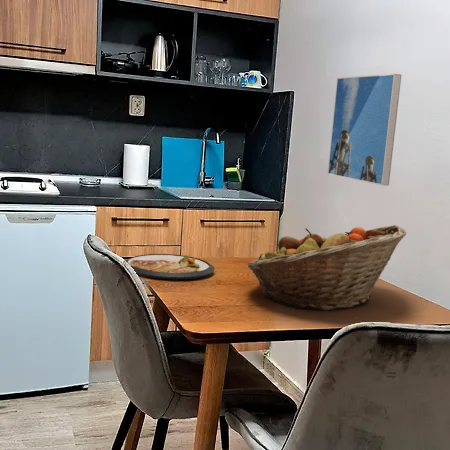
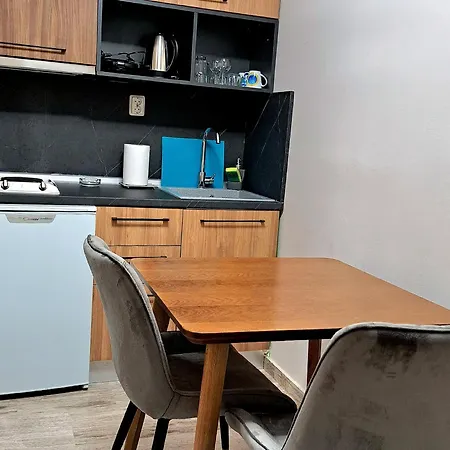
- dish [124,253,216,280]
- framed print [327,73,402,187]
- fruit basket [247,224,407,311]
